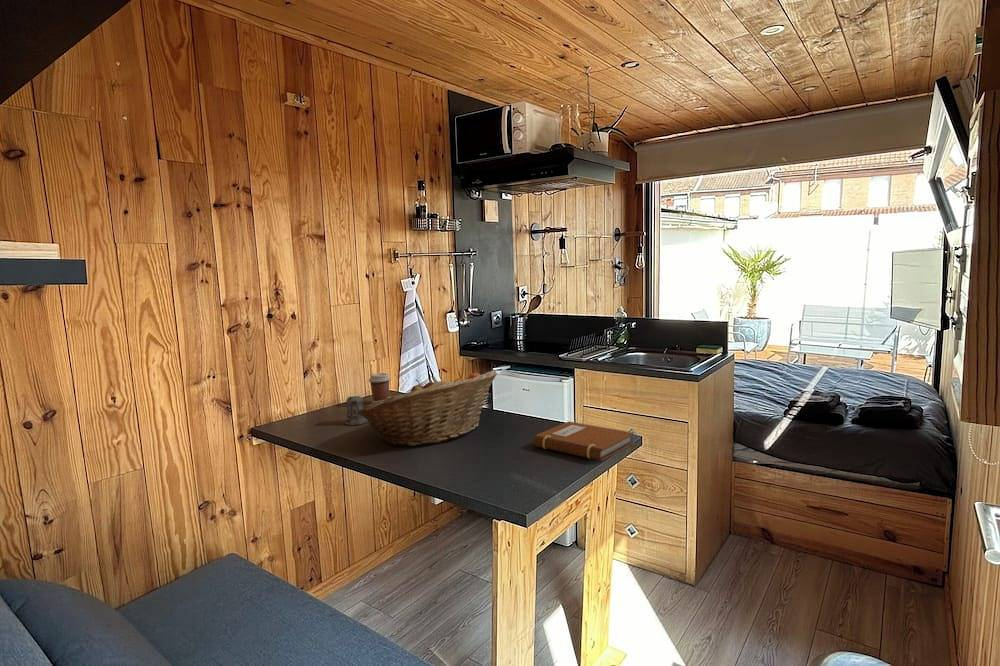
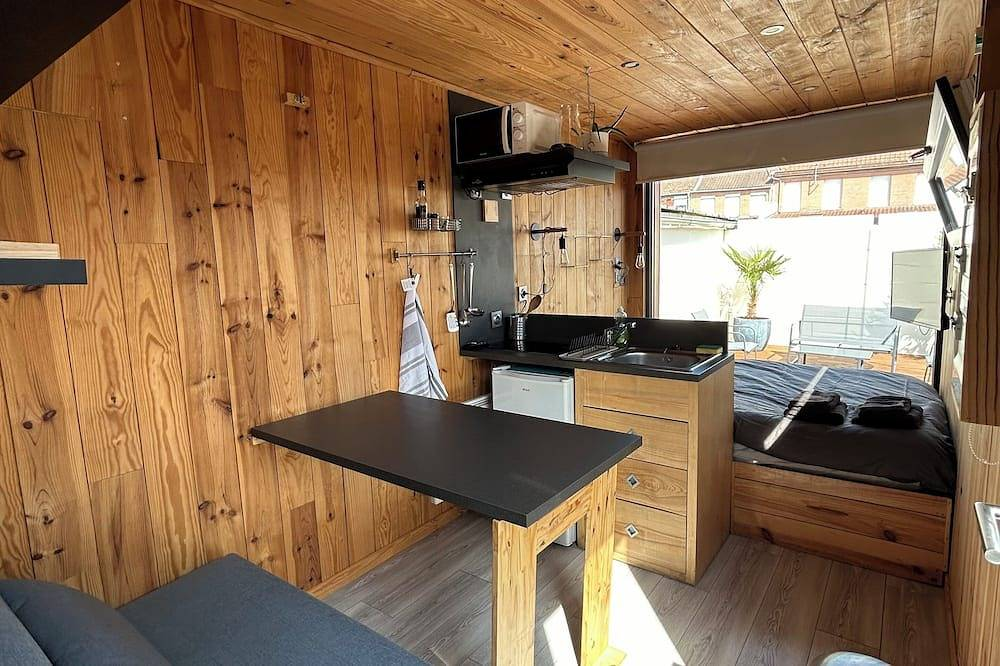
- coffee cup [368,372,392,401]
- fruit basket [357,370,498,447]
- pepper shaker [344,394,371,426]
- notebook [532,421,634,462]
